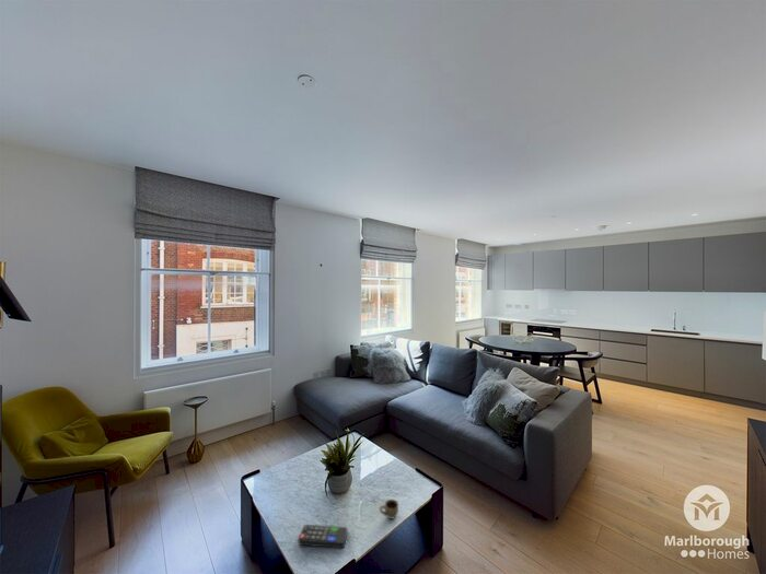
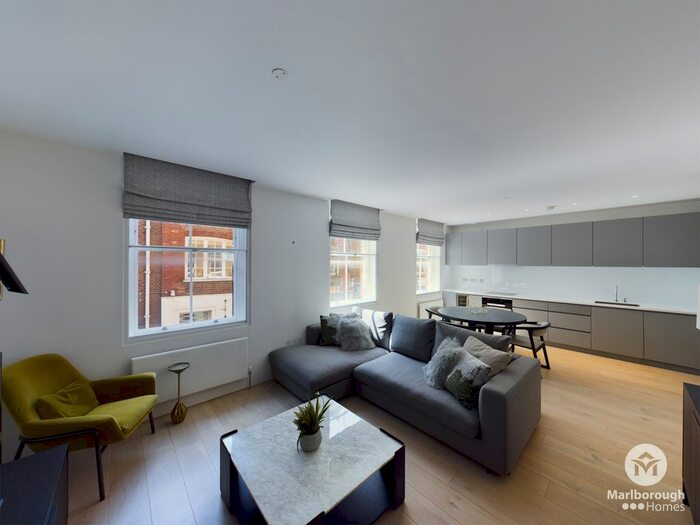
- cup [379,499,399,520]
- remote control [298,524,348,549]
